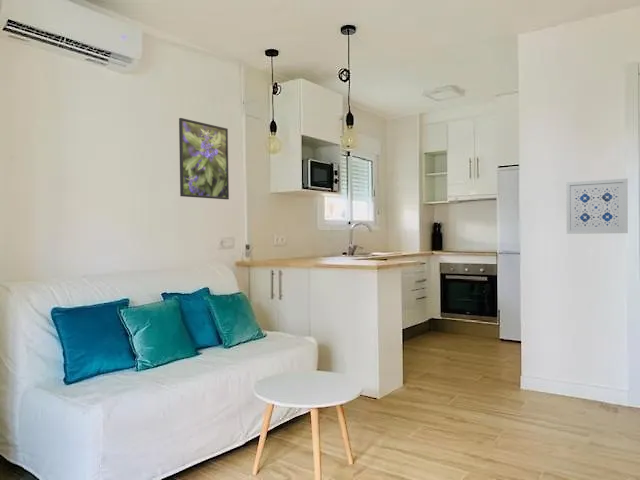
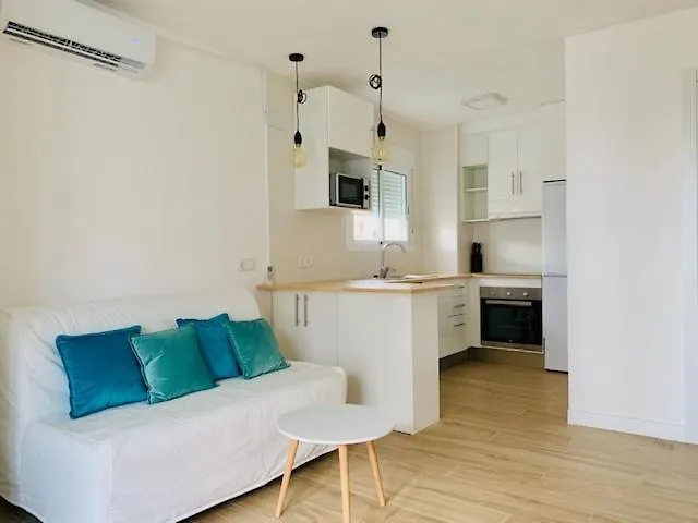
- wall art [565,178,629,235]
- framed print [178,117,230,200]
